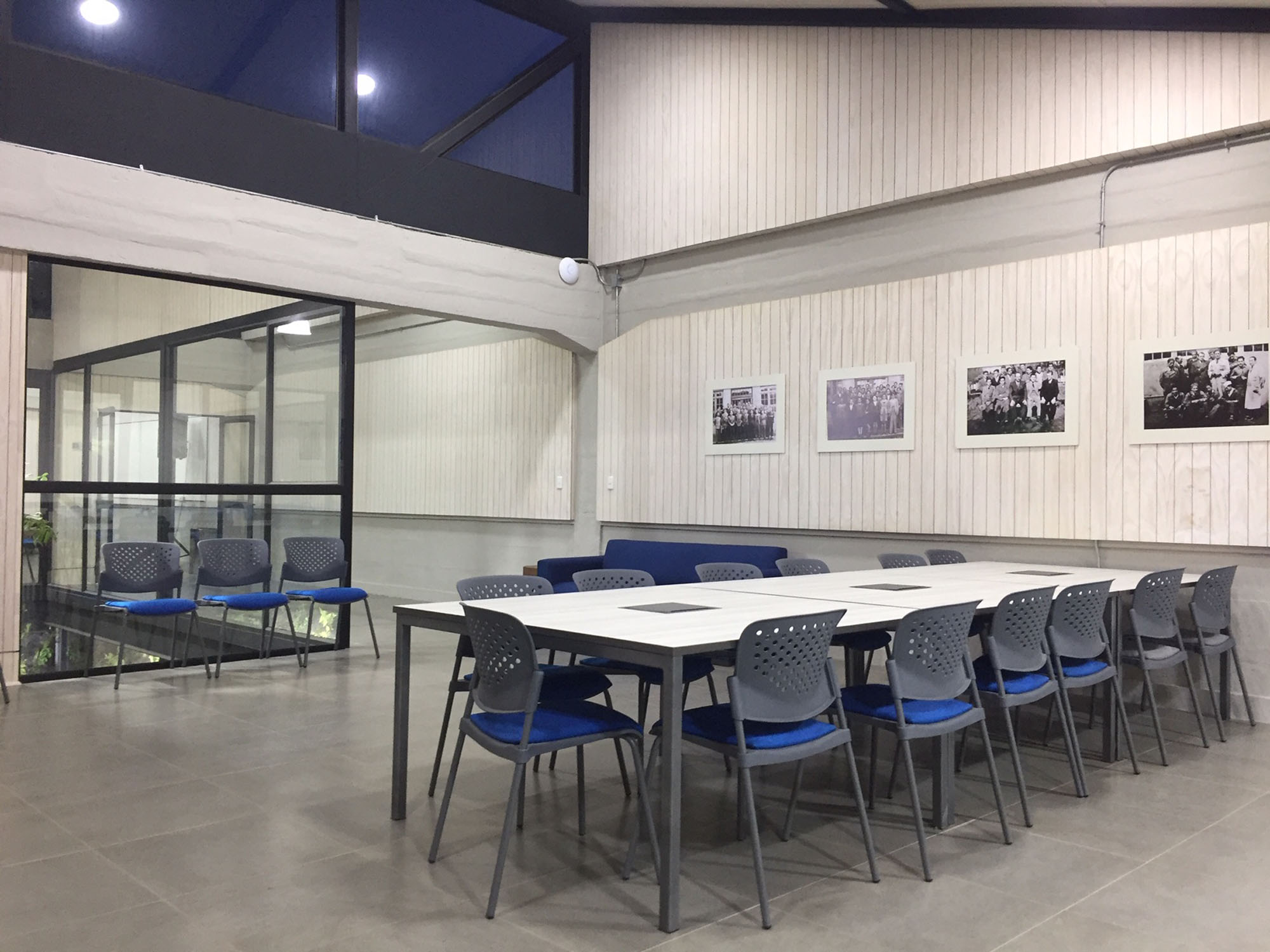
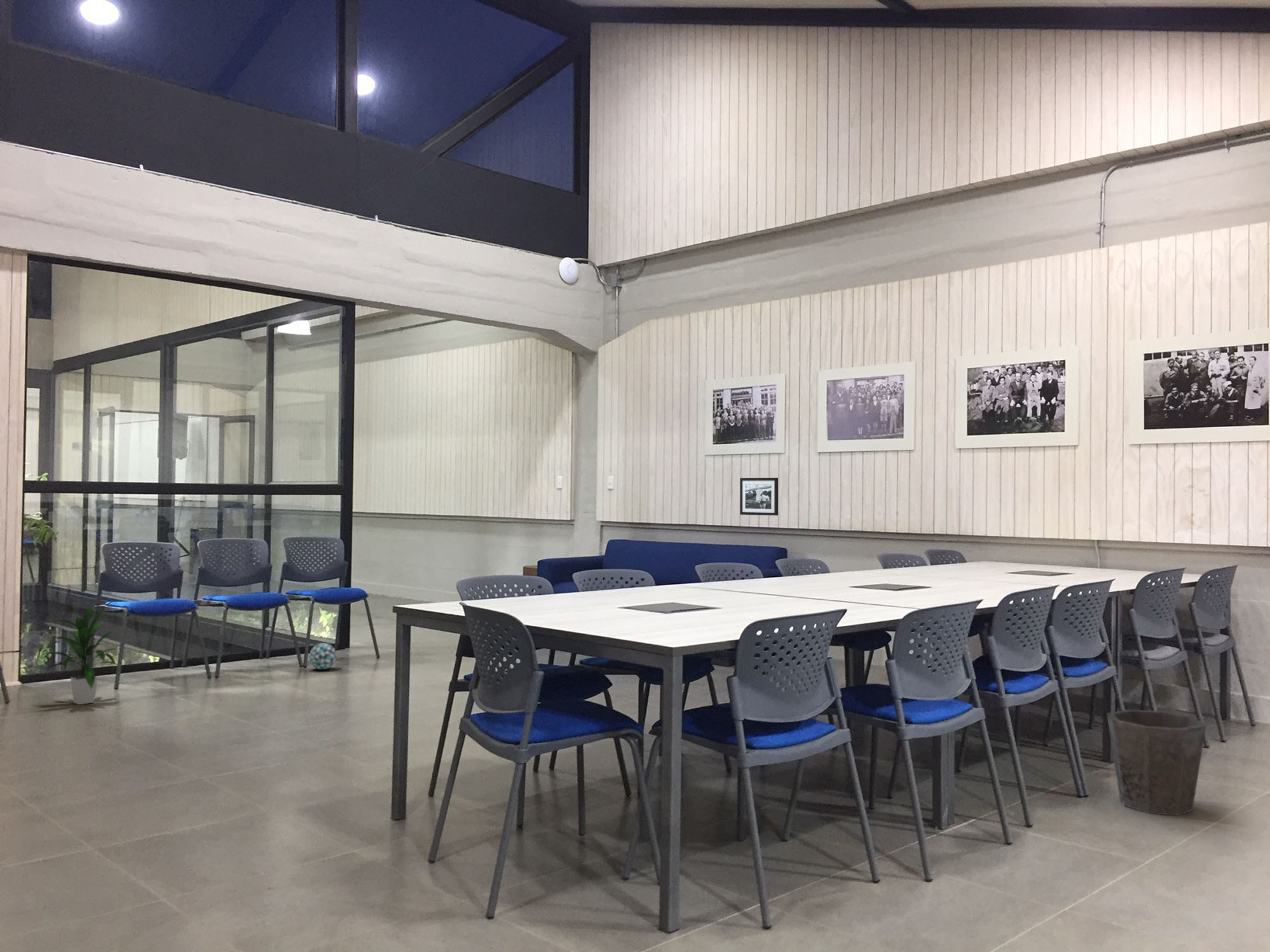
+ waste bin [1106,709,1206,816]
+ picture frame [739,477,779,516]
+ decorative ball [309,642,337,670]
+ indoor plant [39,605,123,705]
